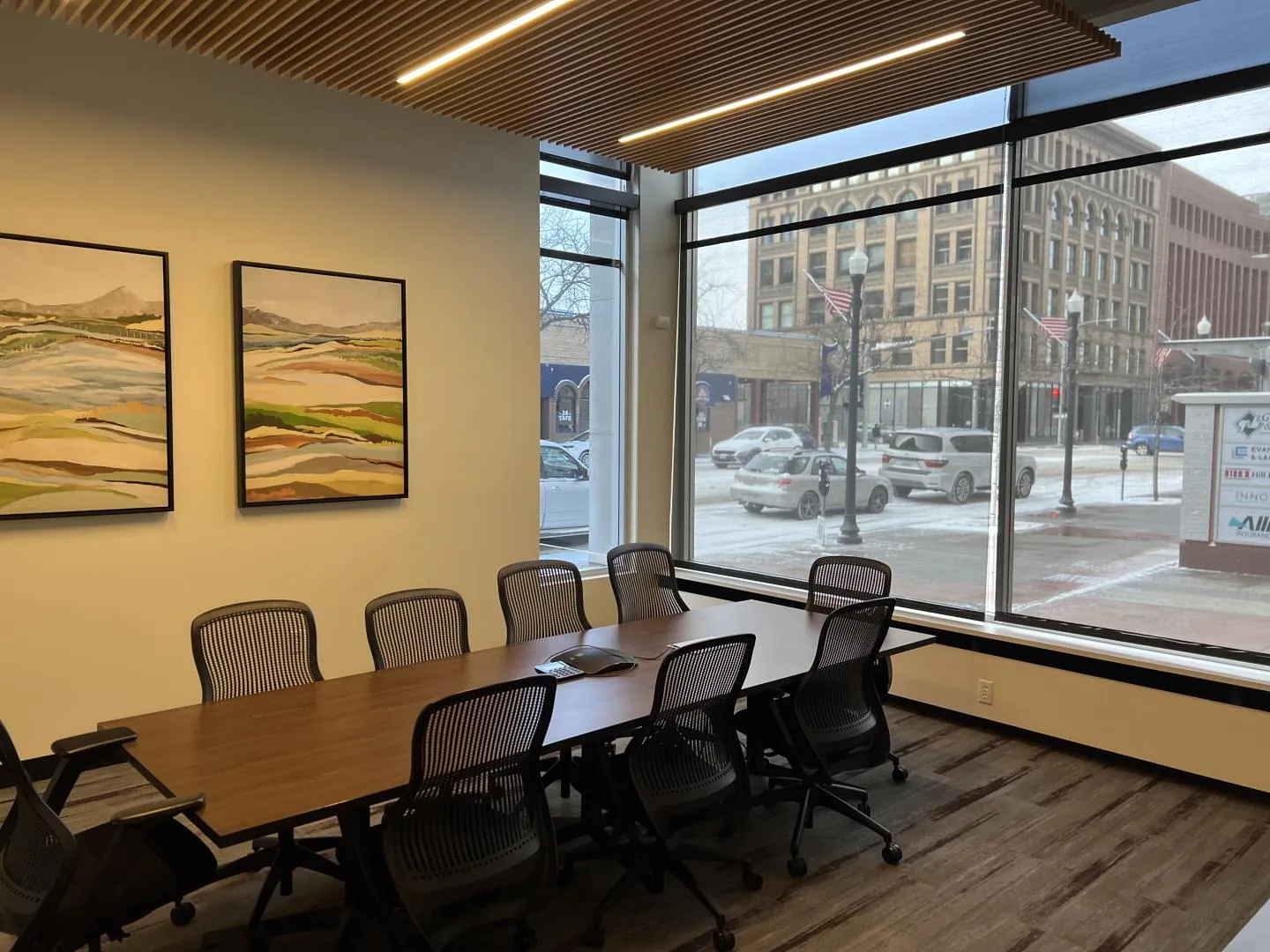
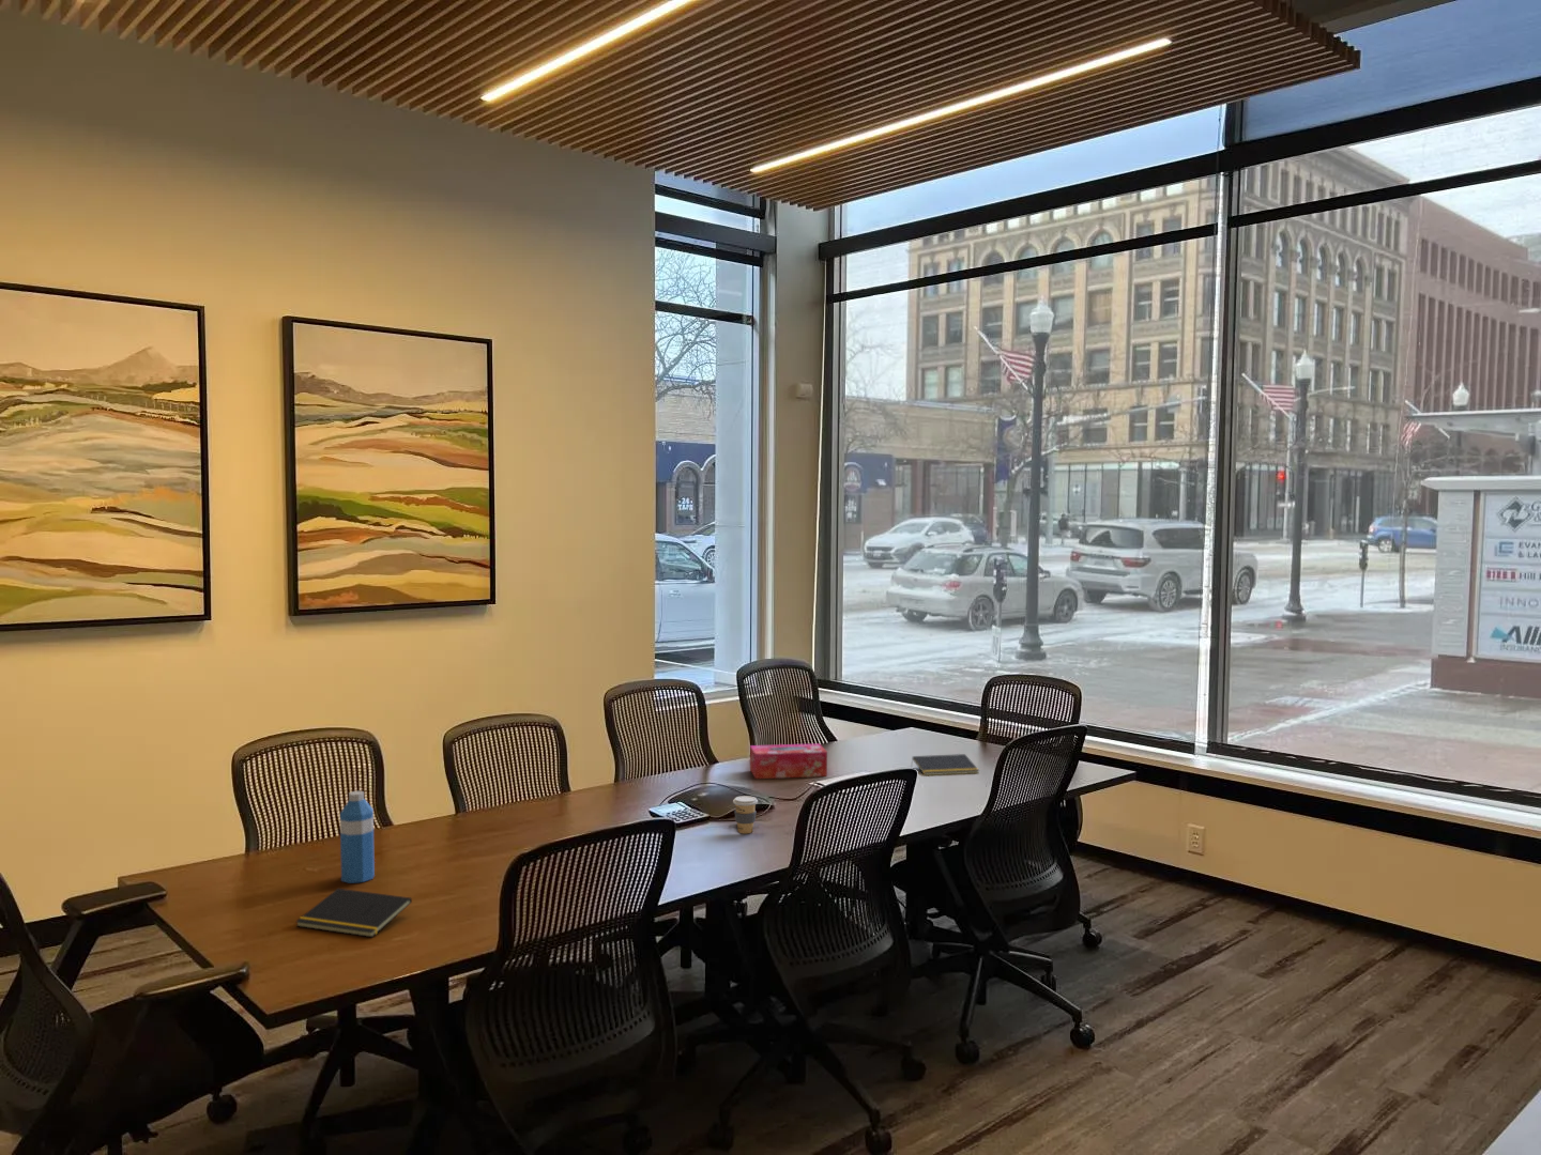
+ notepad [910,753,980,776]
+ water bottle [340,790,376,884]
+ notepad [295,888,413,938]
+ tissue box [749,742,829,780]
+ coffee cup [732,795,758,835]
